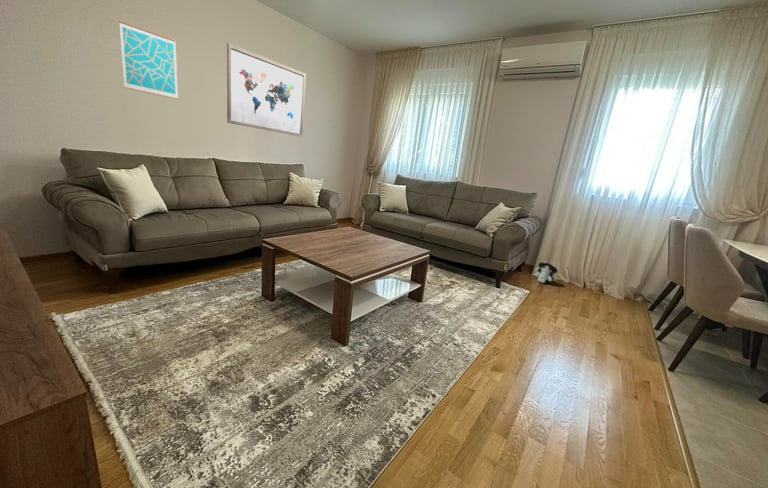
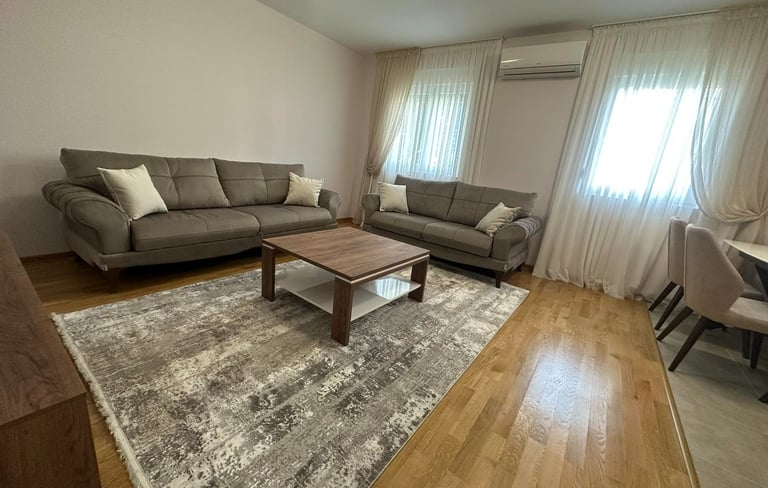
- wall art [118,19,179,100]
- wall art [226,42,307,138]
- plush toy [534,261,559,284]
